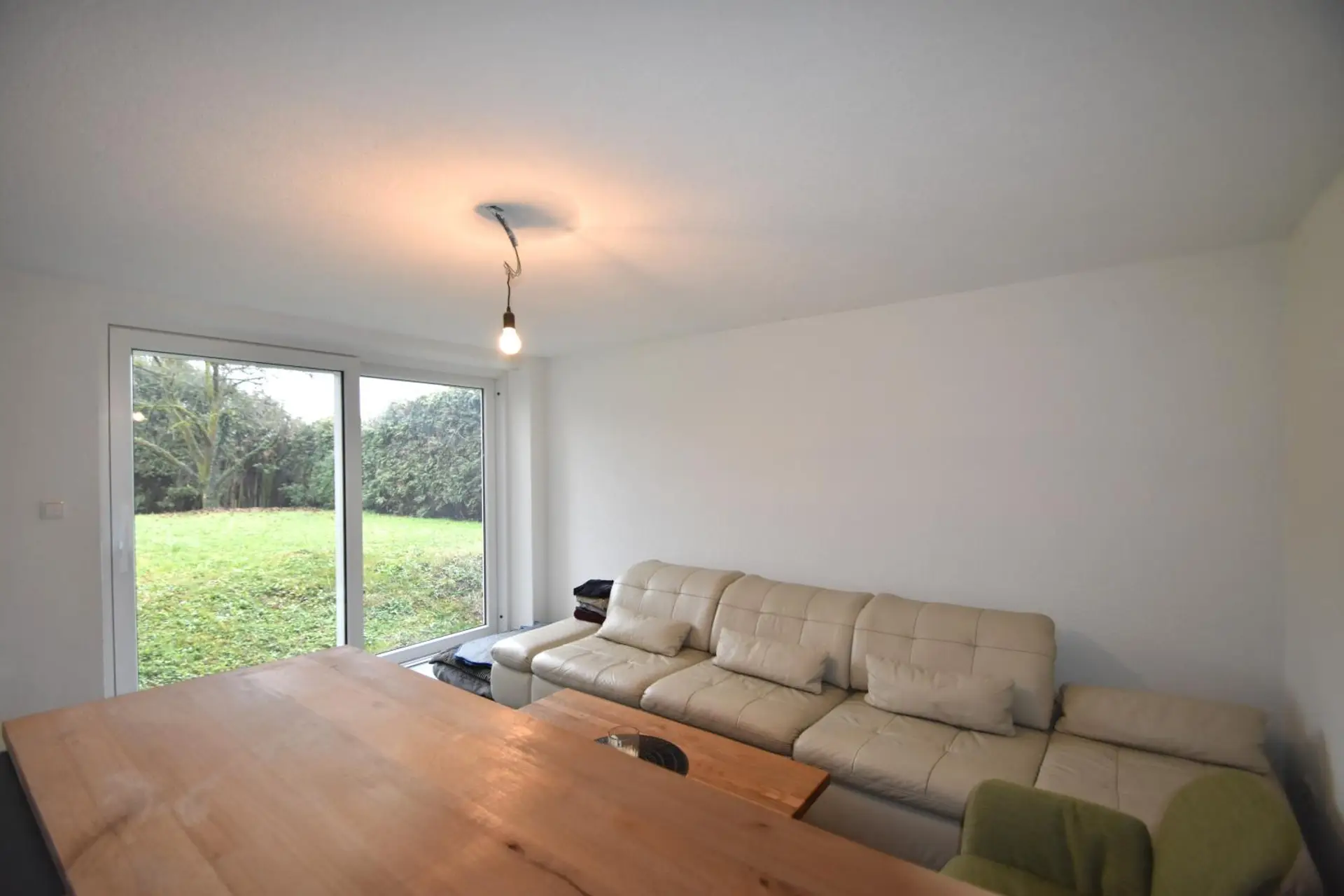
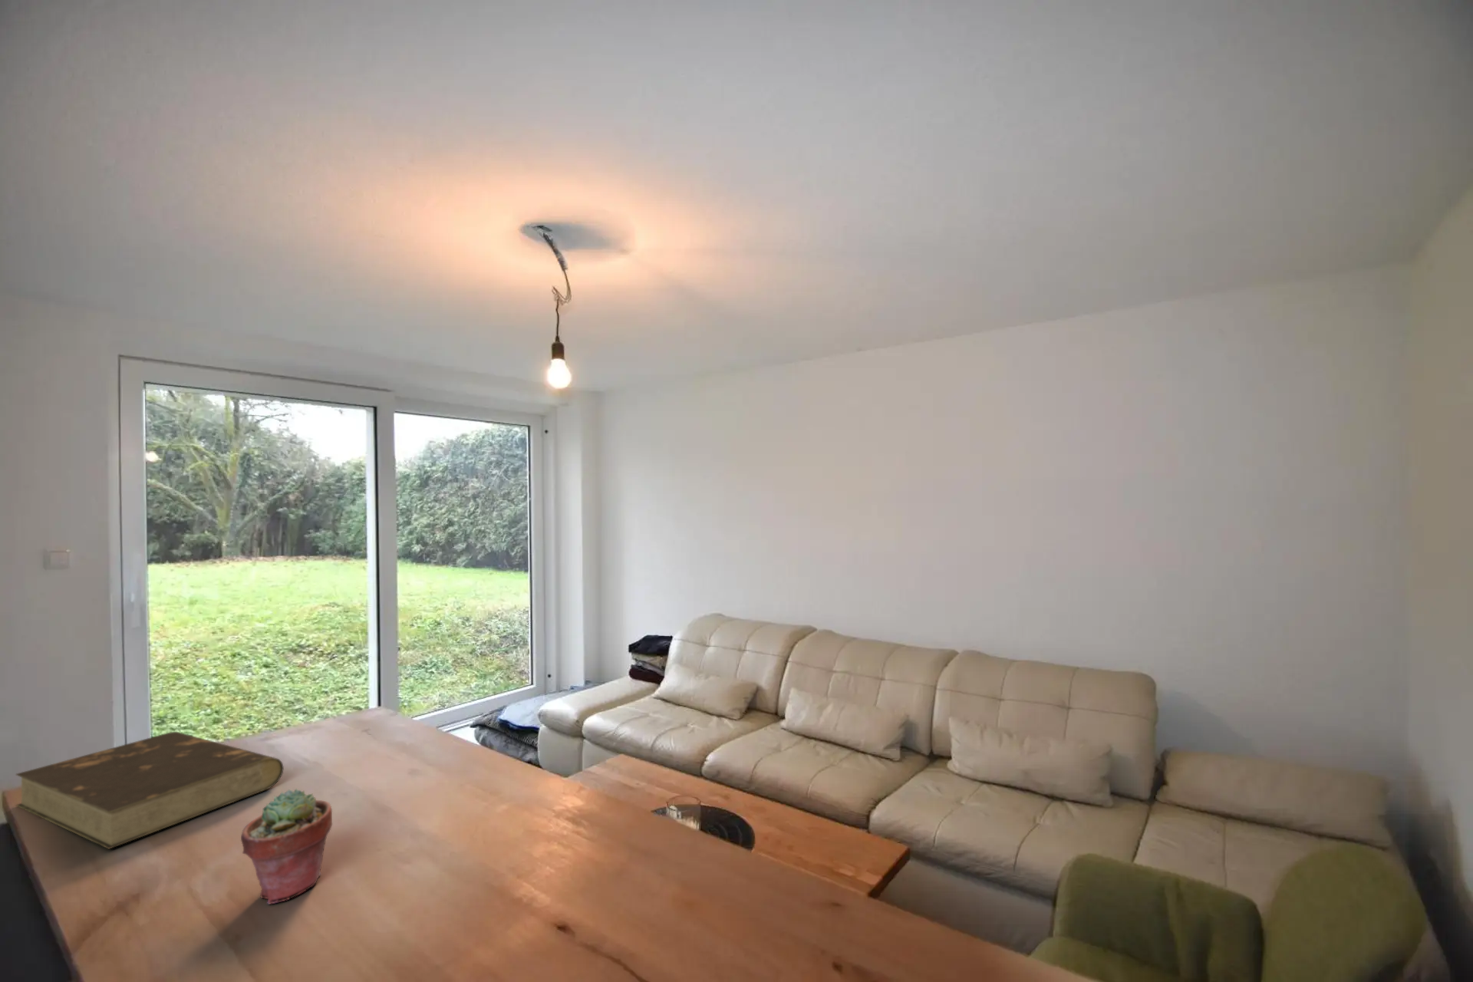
+ book [14,731,285,850]
+ potted succulent [240,788,333,904]
